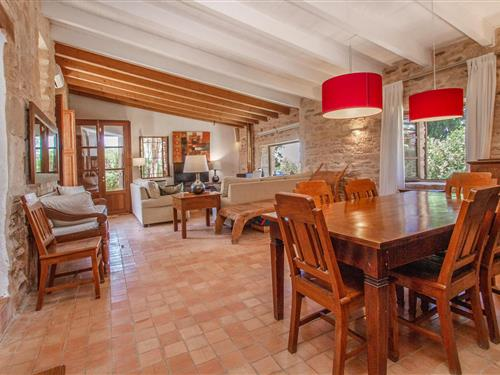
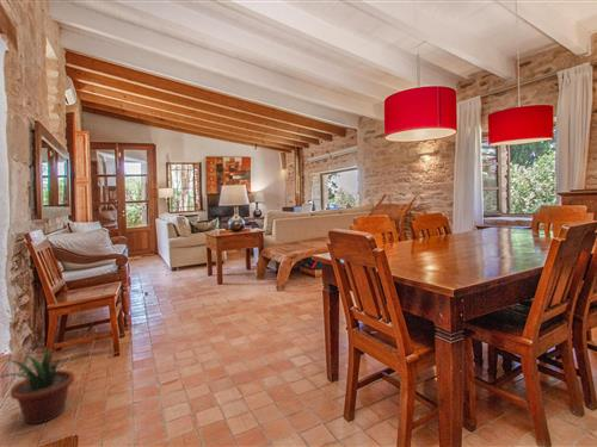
+ potted plant [0,347,75,426]
